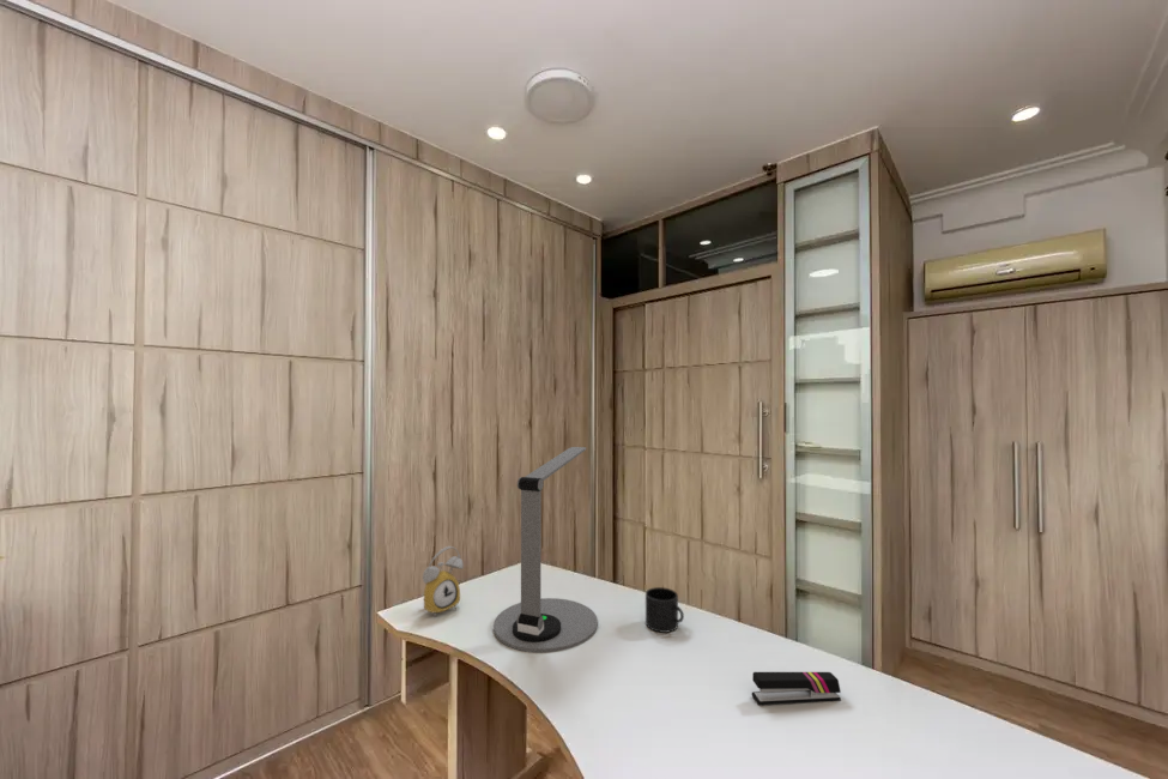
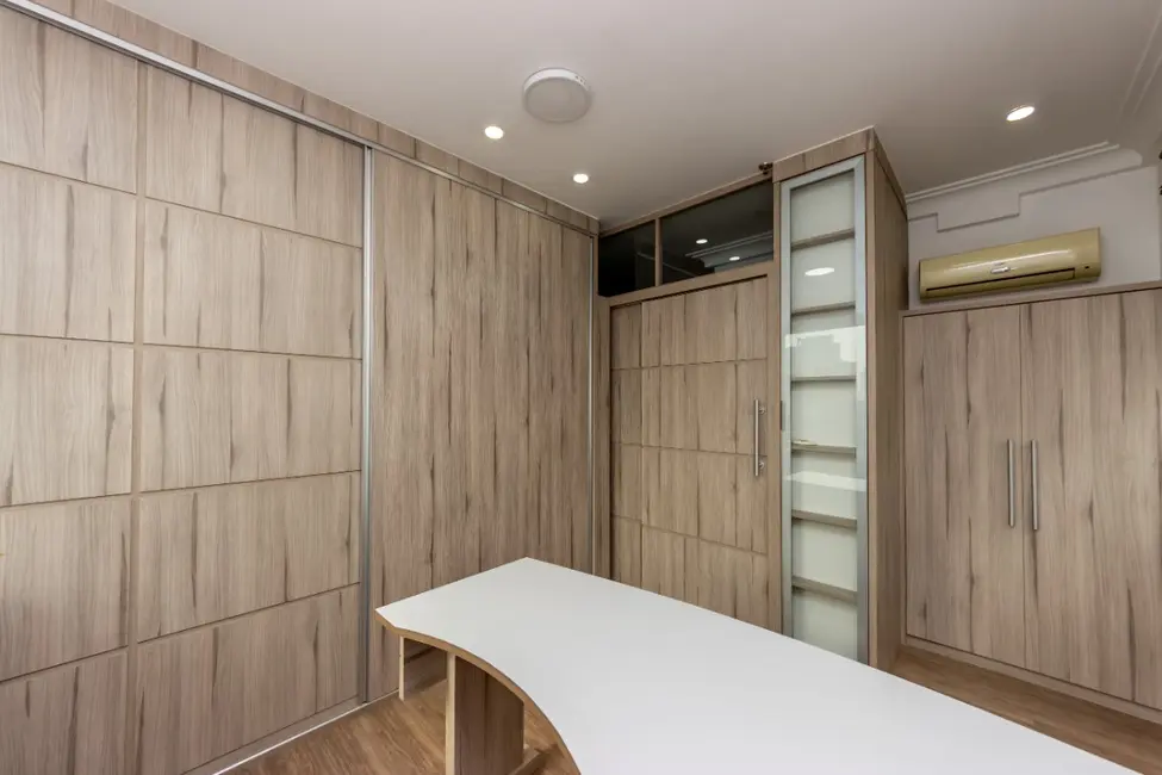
- stapler [751,671,842,706]
- alarm clock [422,545,465,617]
- desk lamp [492,446,599,653]
- mug [644,586,685,634]
